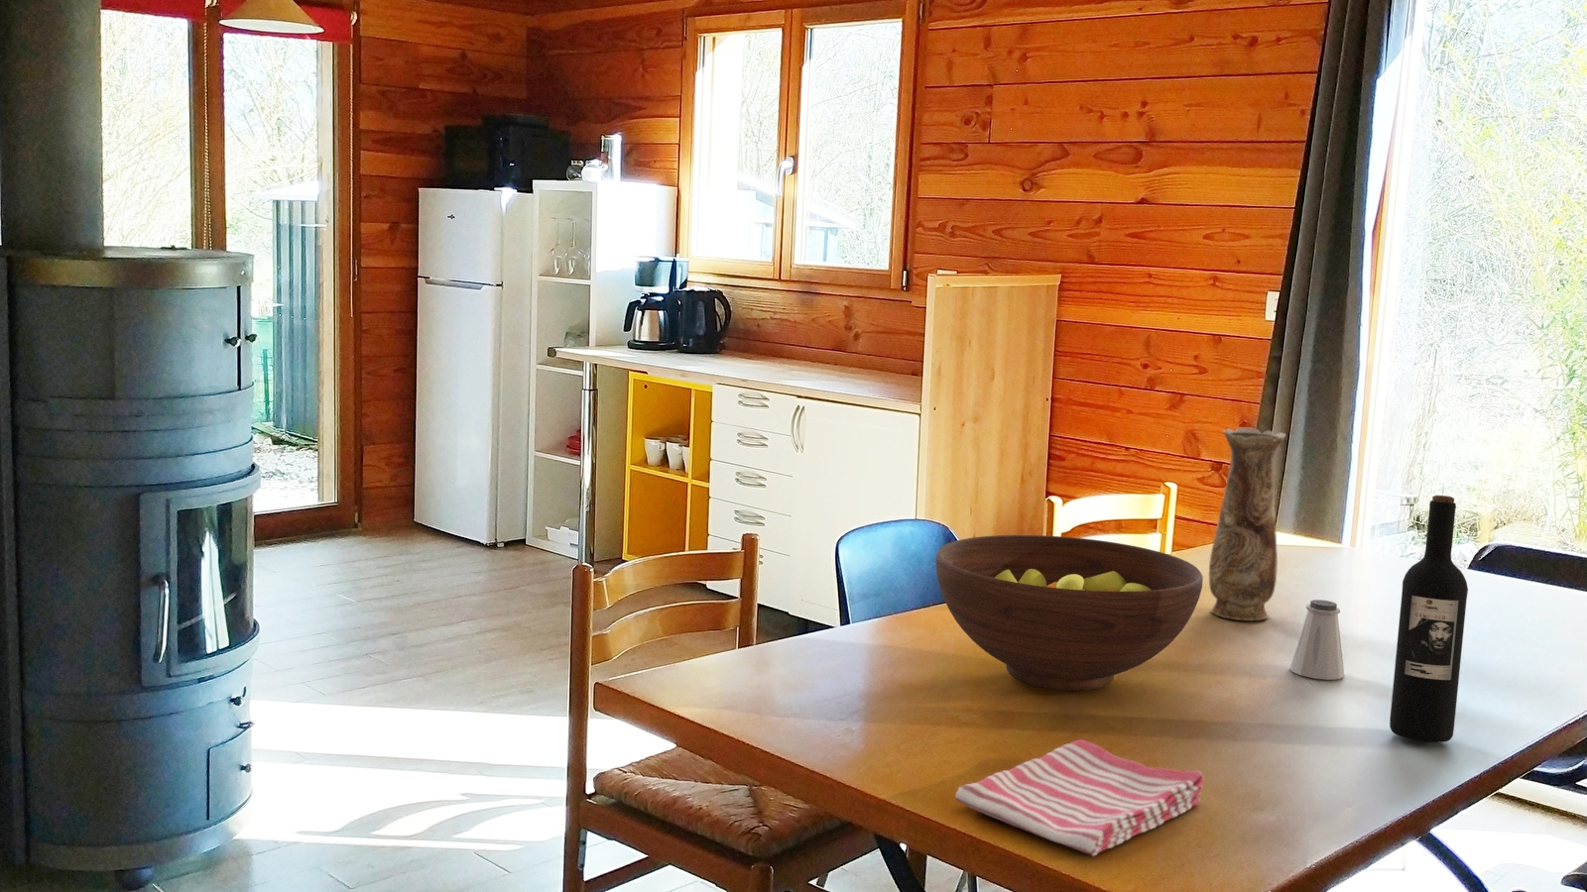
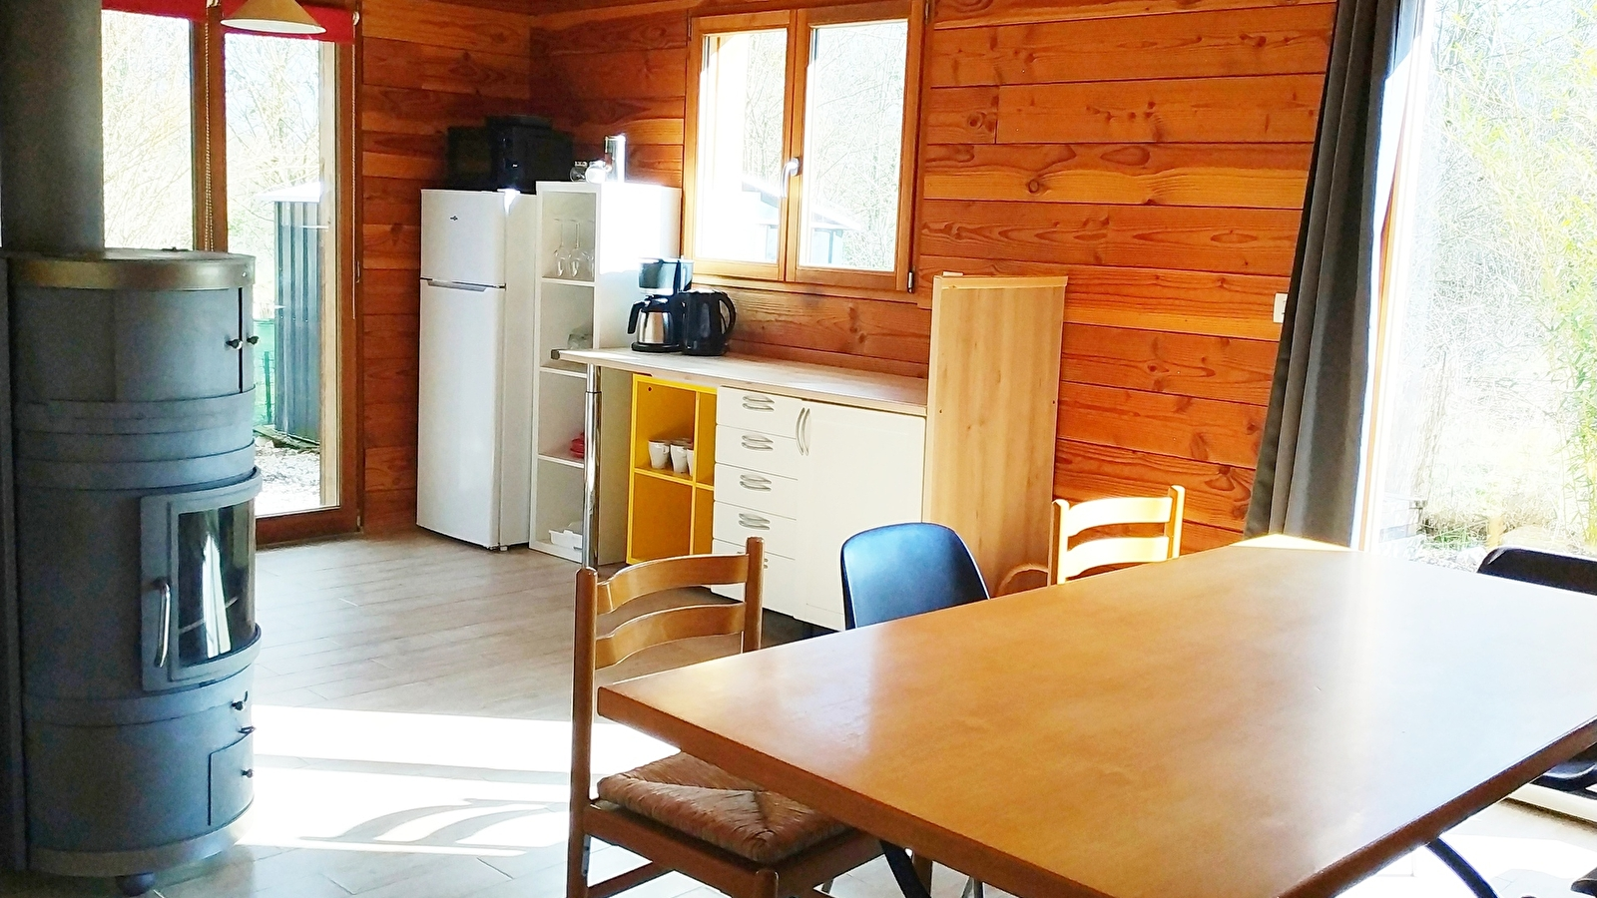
- saltshaker [1288,599,1345,681]
- dish towel [954,738,1206,857]
- wine bottle [1389,494,1469,743]
- fruit bowl [934,534,1204,692]
- vase [1208,426,1287,622]
